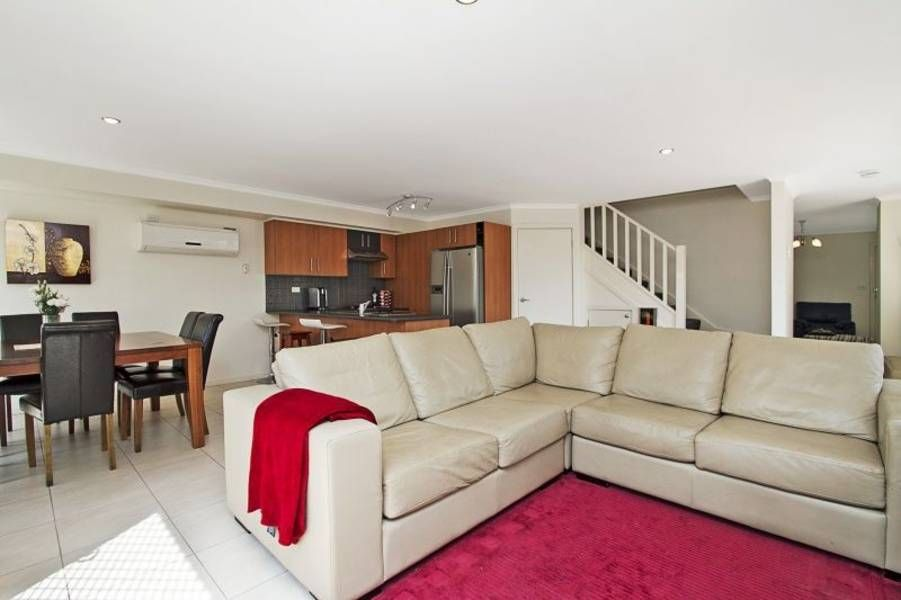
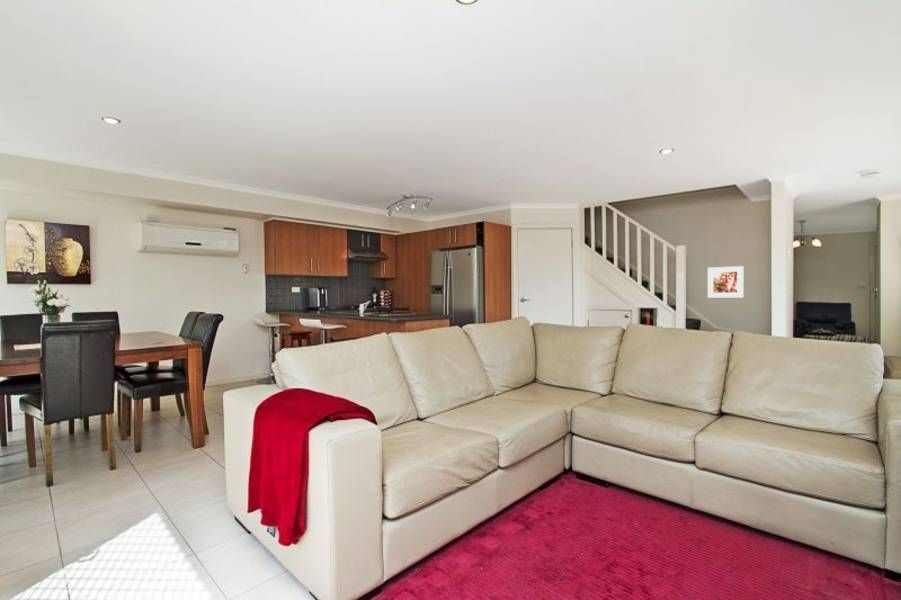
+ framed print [707,265,745,299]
